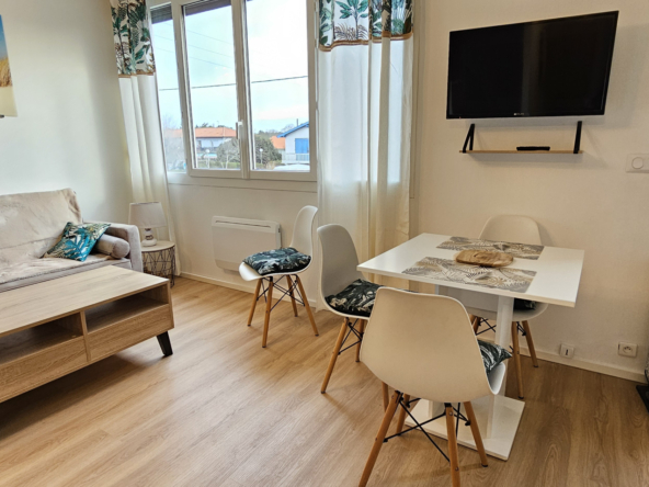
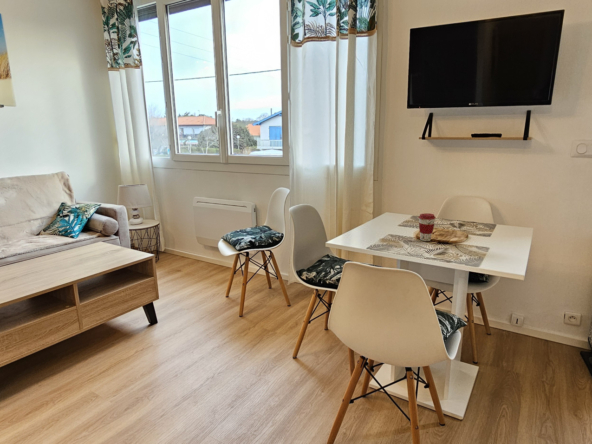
+ coffee cup [418,212,437,242]
